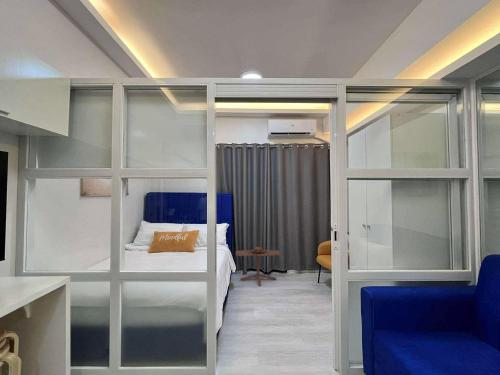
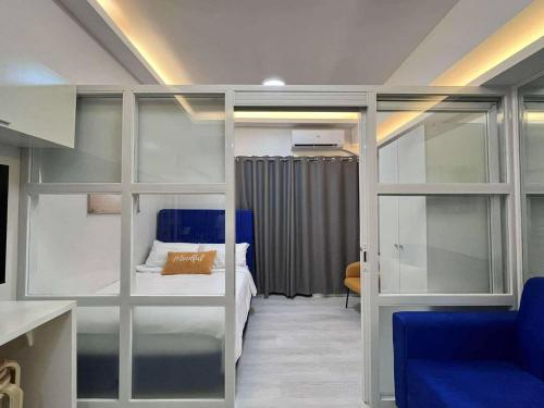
- side table [235,246,282,287]
